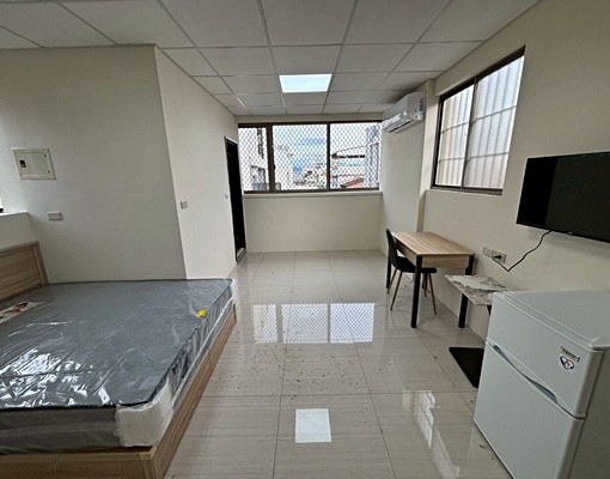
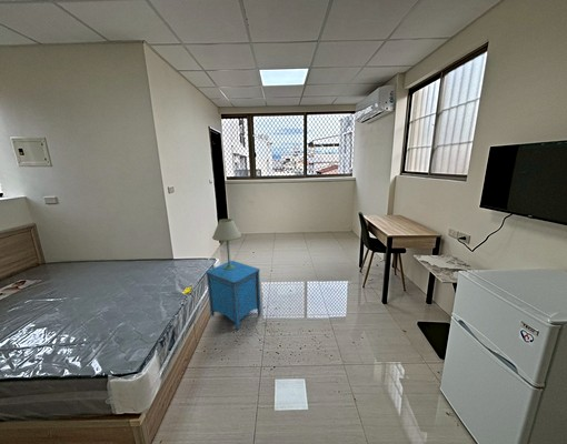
+ nightstand [205,260,262,331]
+ table lamp [211,218,242,270]
